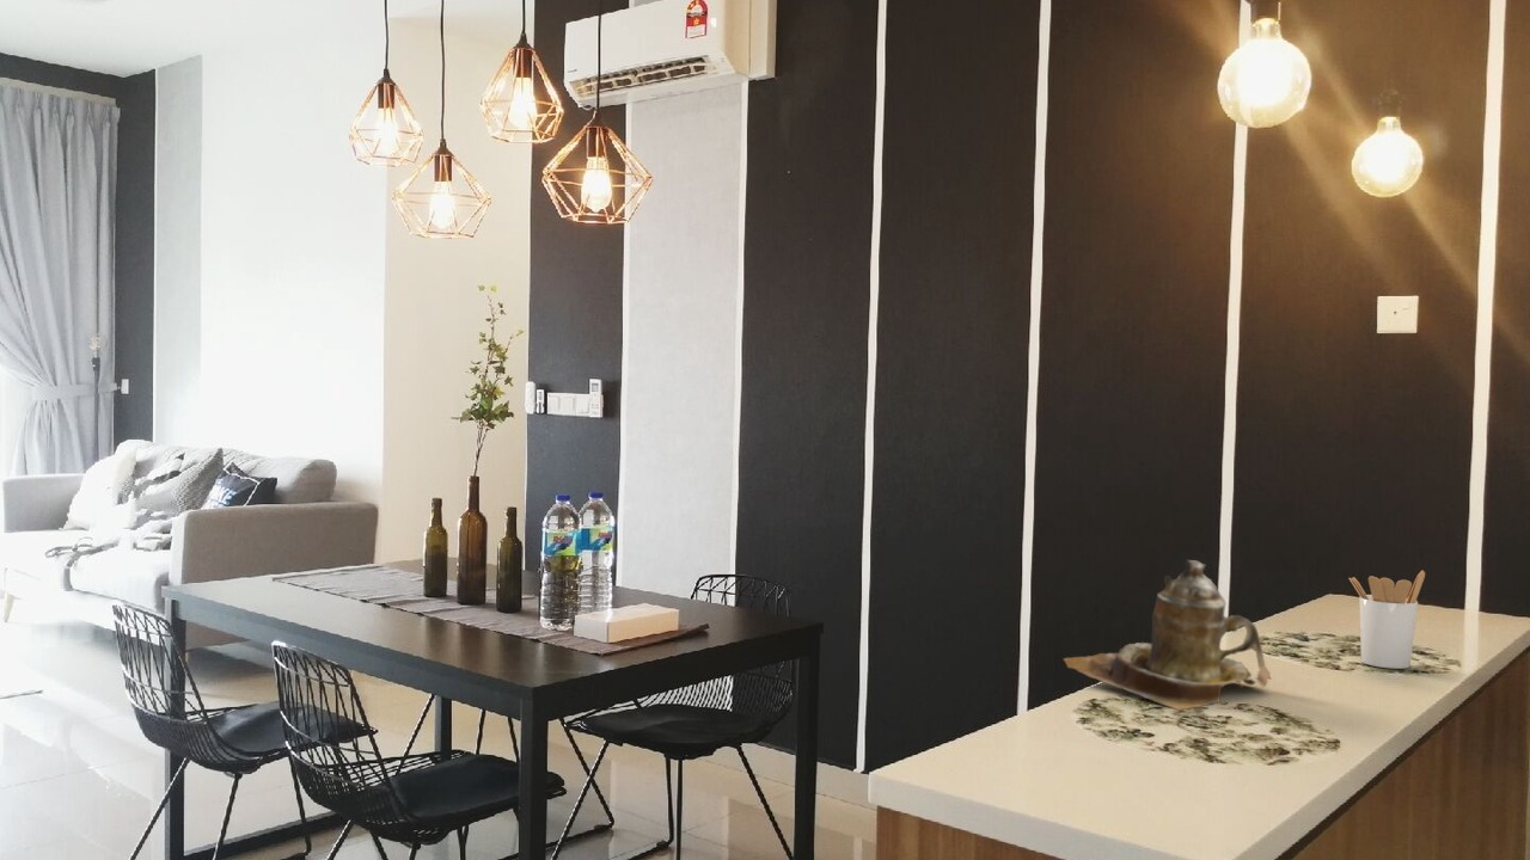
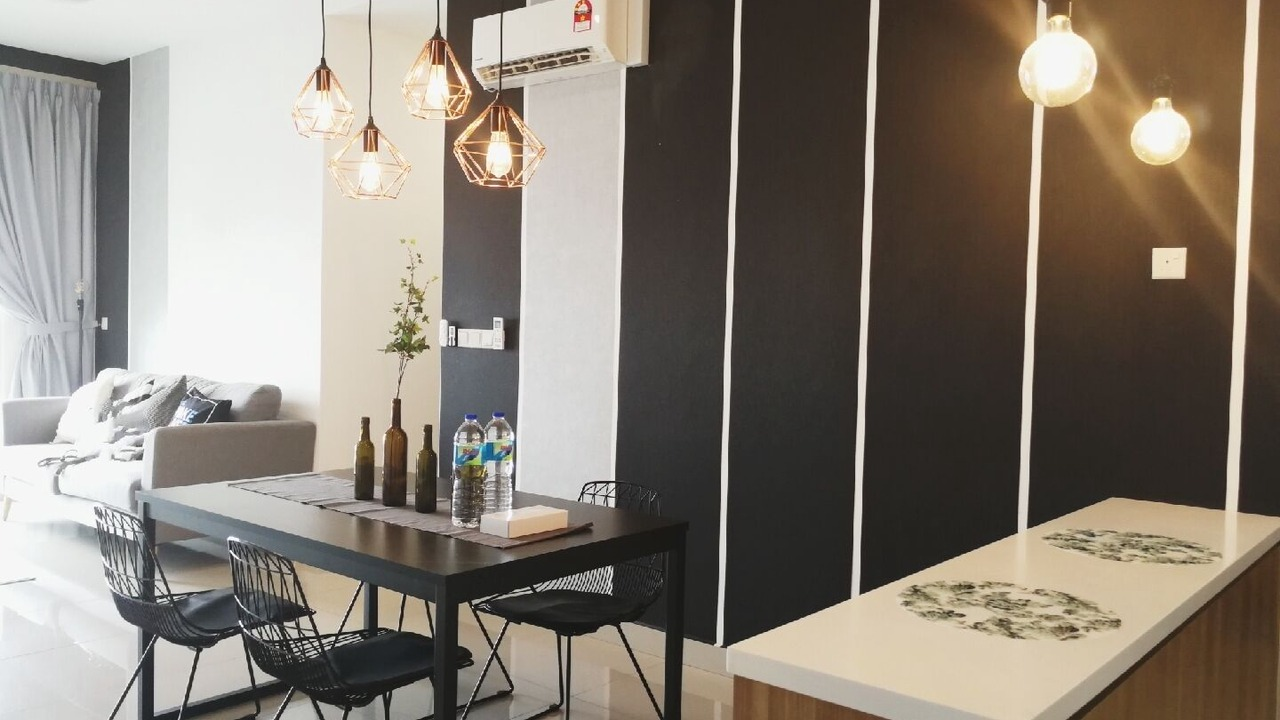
- teapot [1063,559,1272,712]
- utensil holder [1348,570,1426,670]
